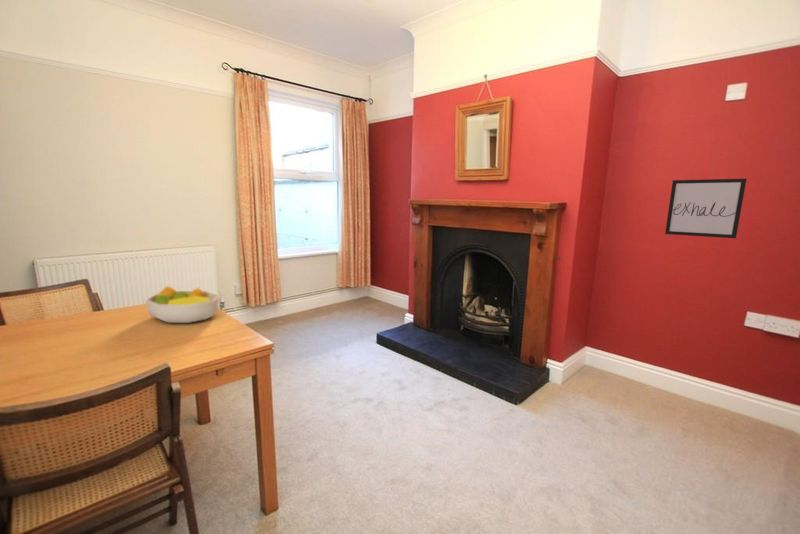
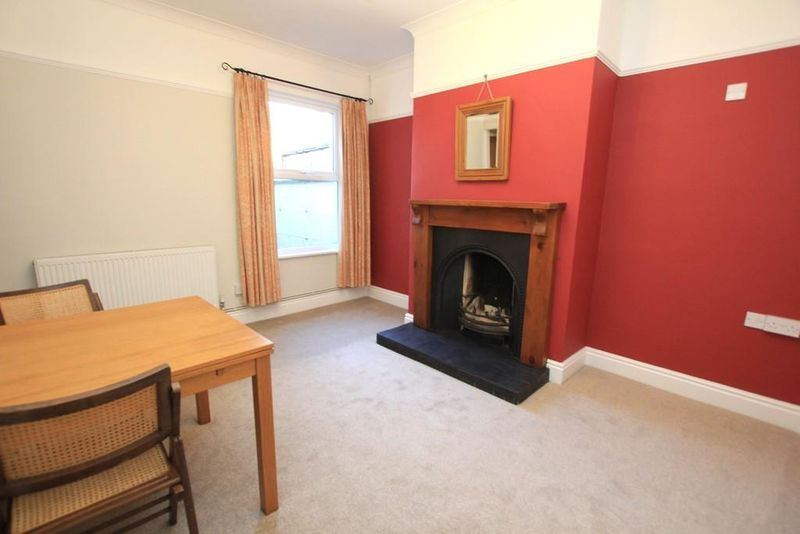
- wall art [664,178,748,239]
- fruit bowl [144,285,221,324]
